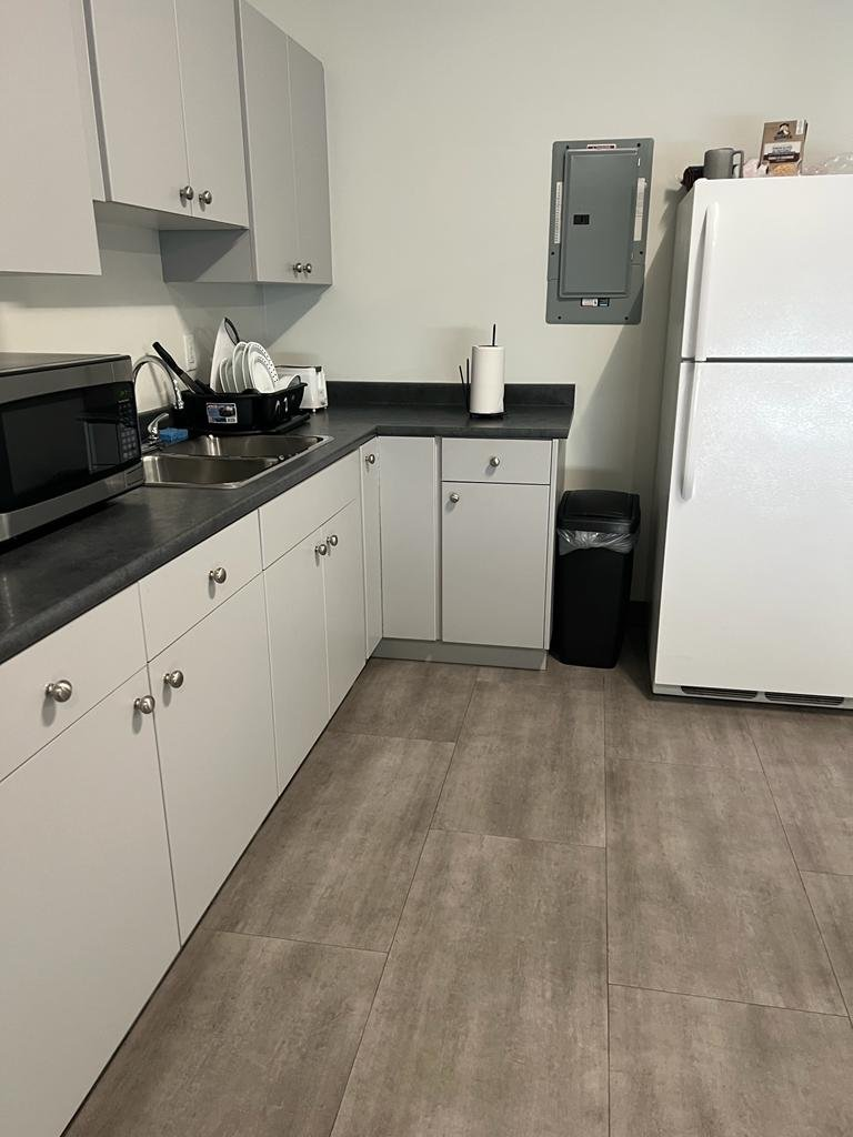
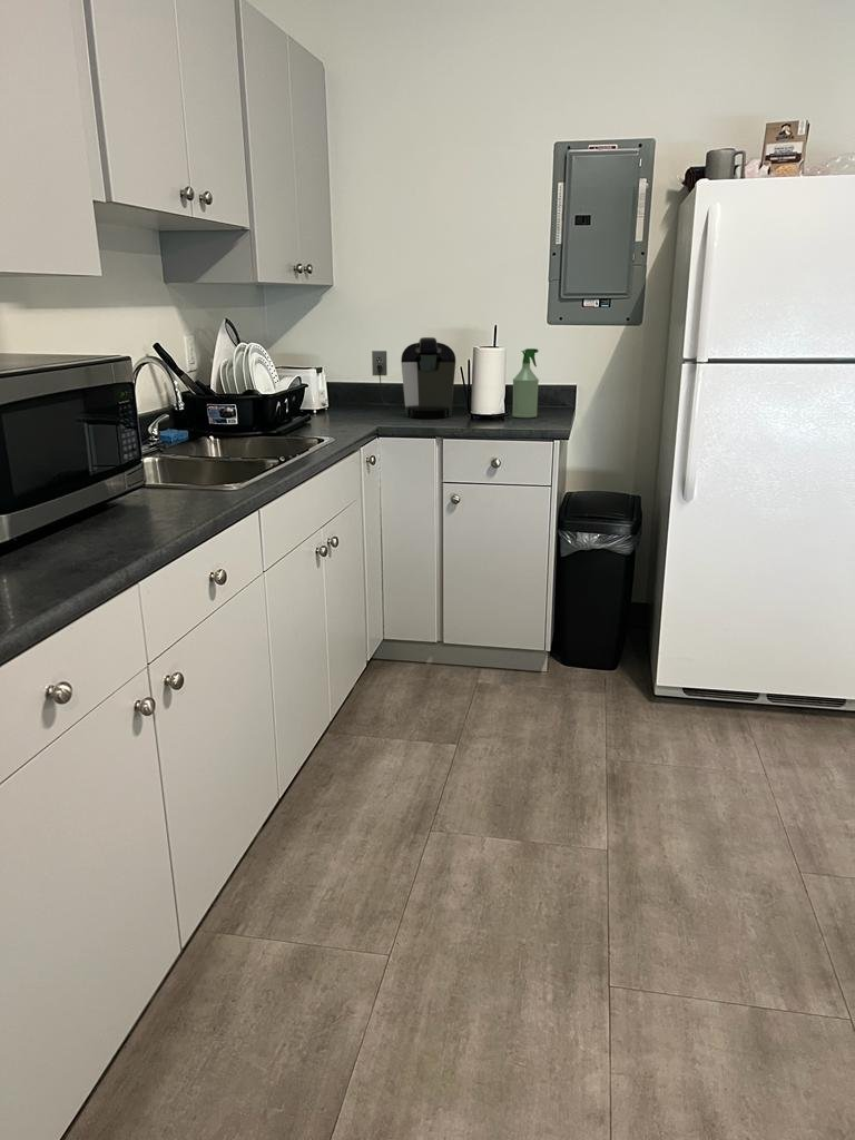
+ coffee maker [371,336,456,420]
+ spray bottle [511,347,540,419]
